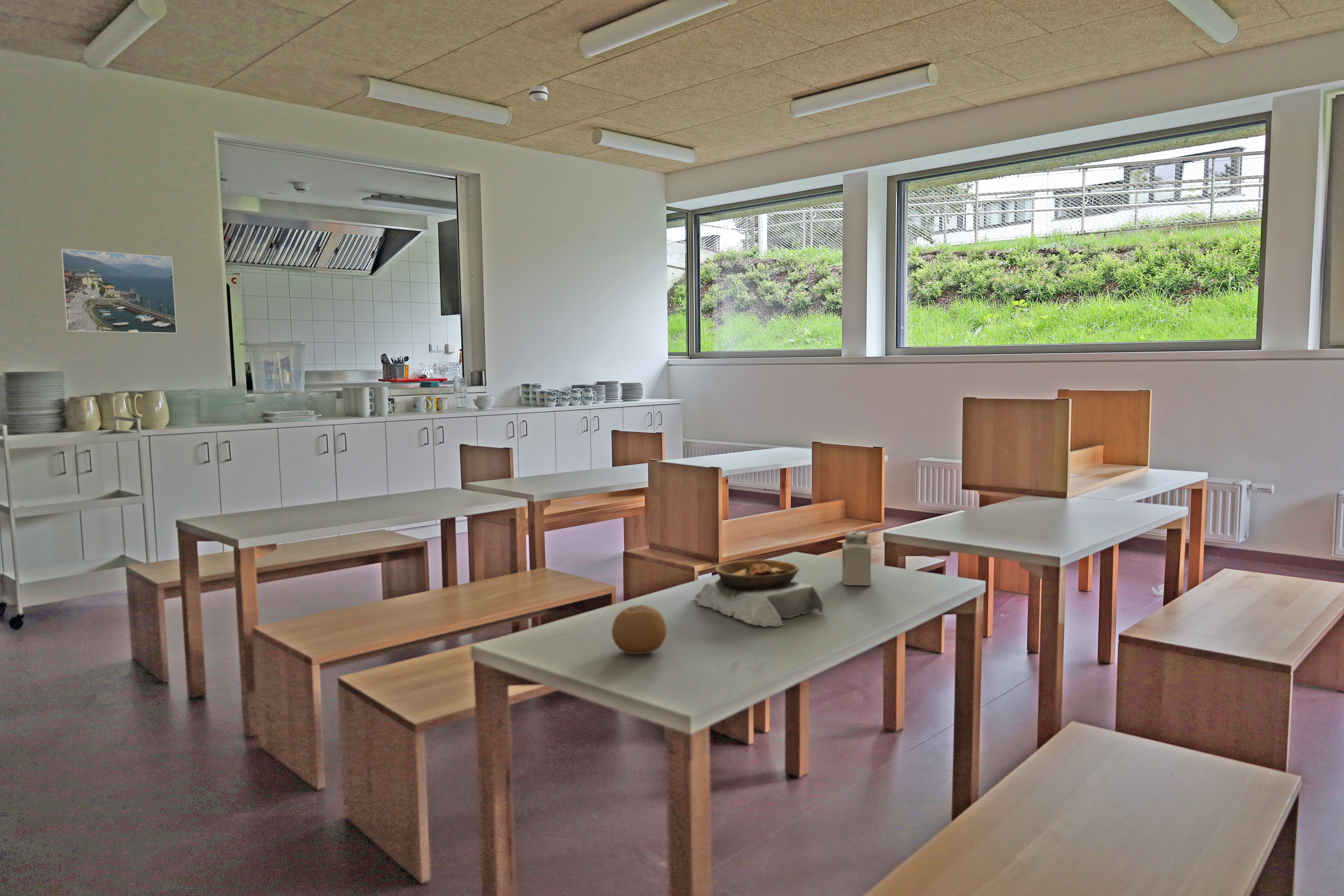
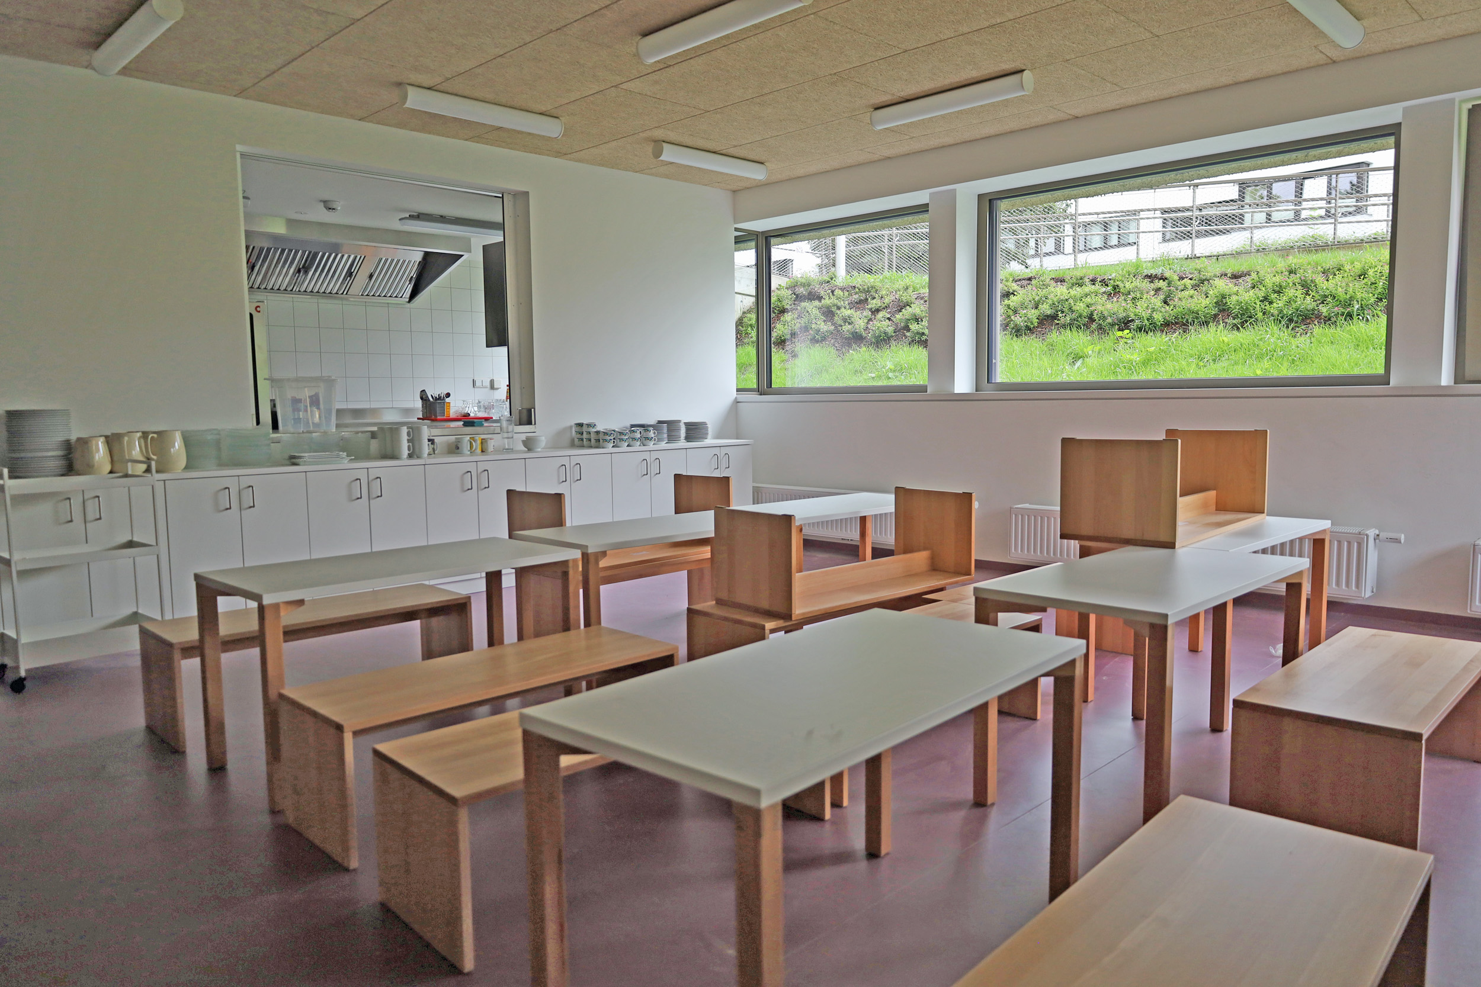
- smoke detector [528,85,549,103]
- salt shaker [841,531,871,586]
- bowl [694,559,826,627]
- fruit [611,604,667,655]
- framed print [60,248,177,334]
